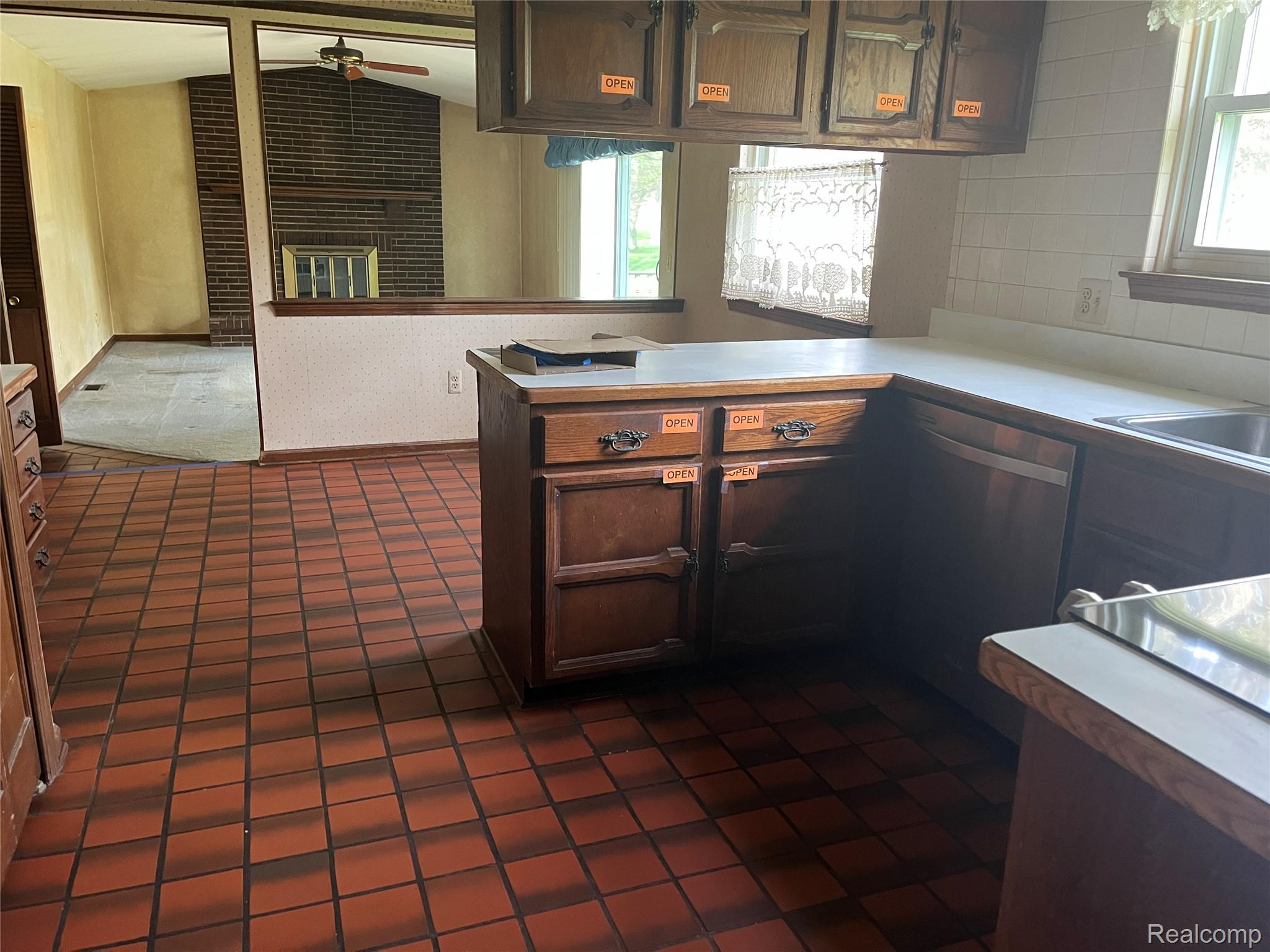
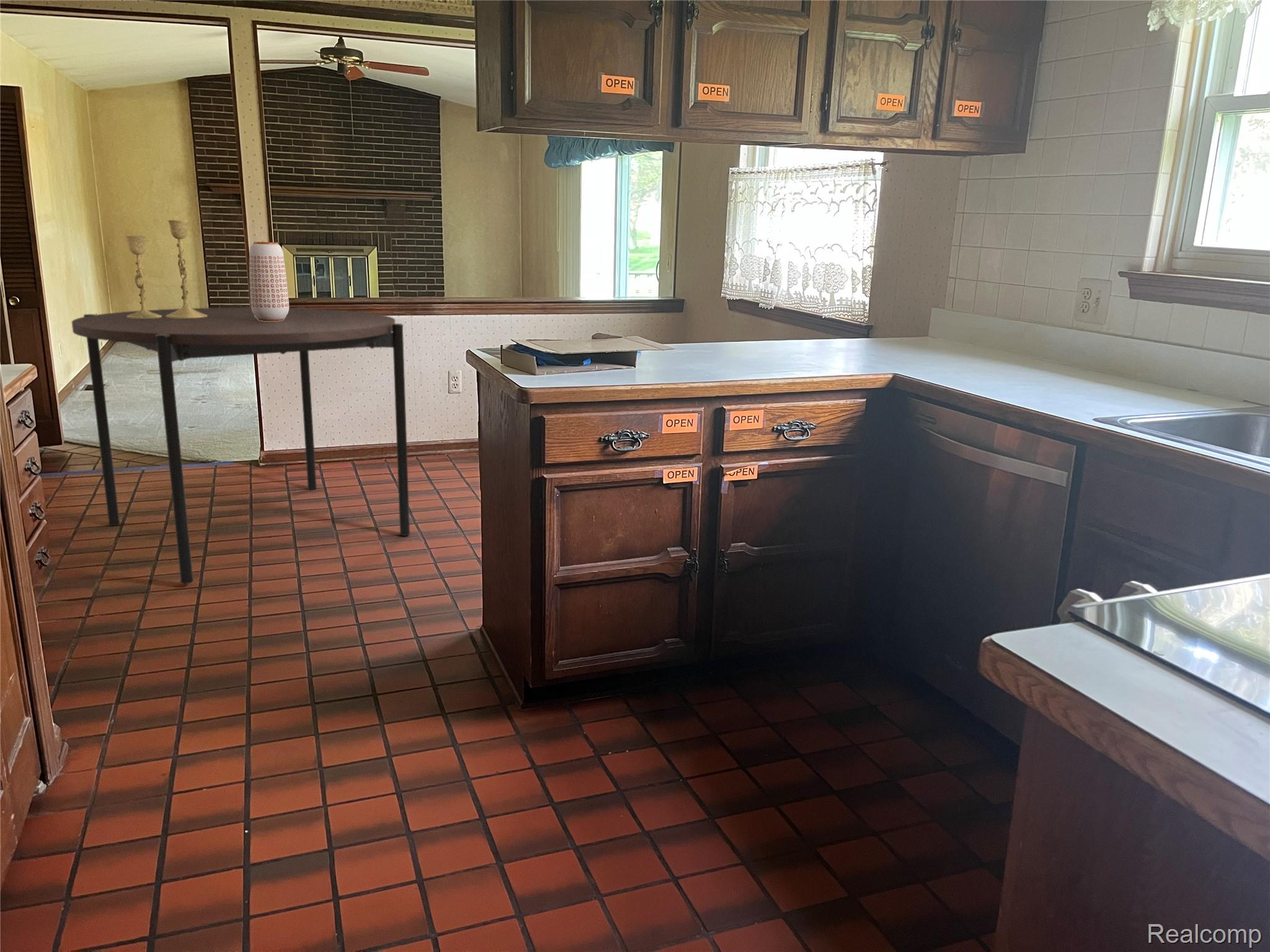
+ dining table [71,307,411,584]
+ candlestick [125,219,207,318]
+ planter [249,241,290,321]
